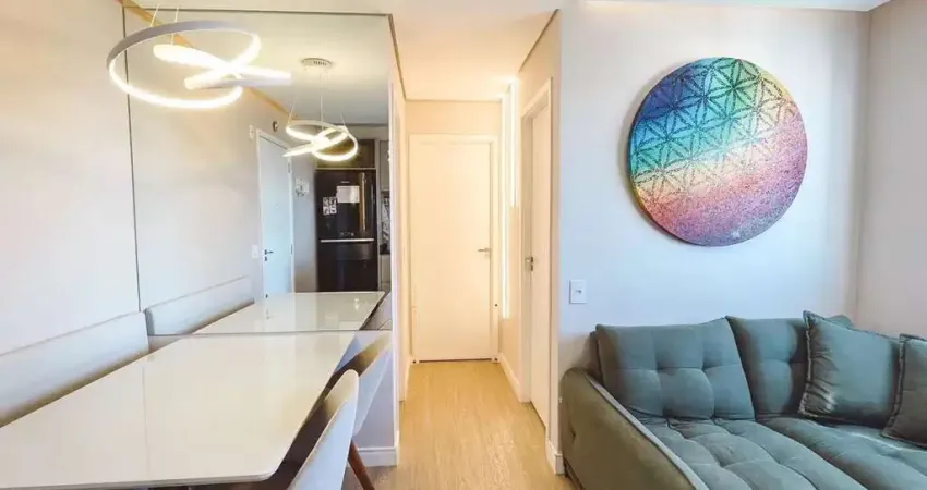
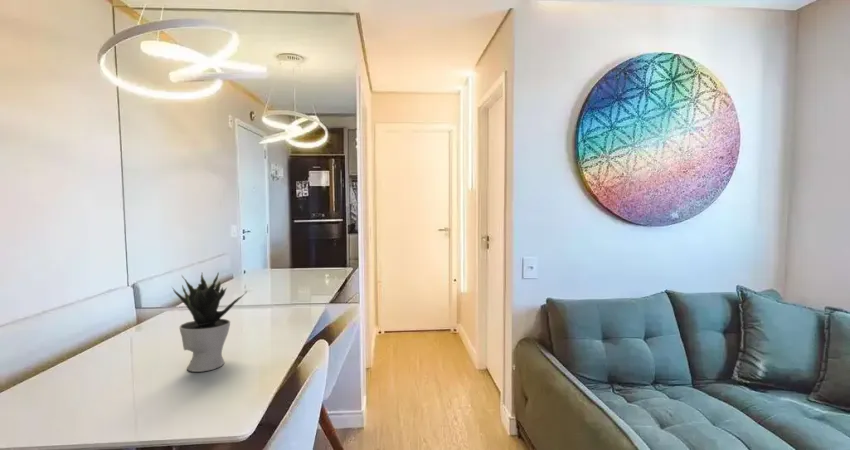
+ potted plant [171,271,248,373]
